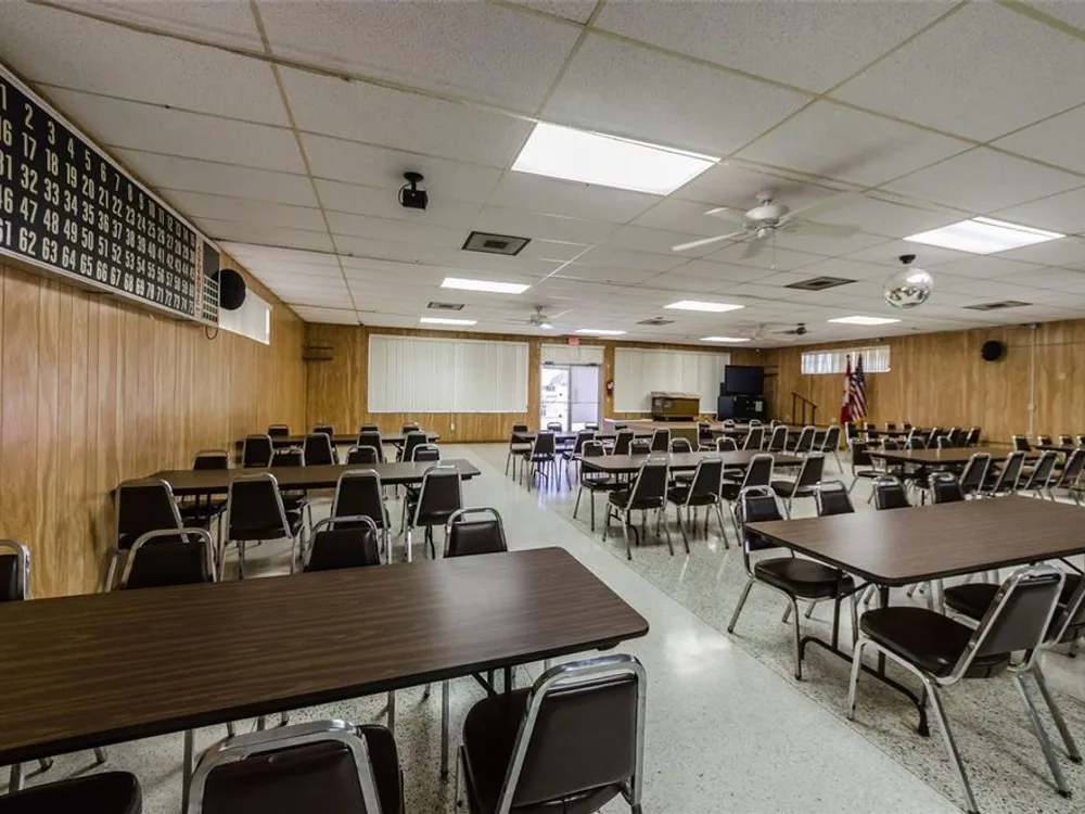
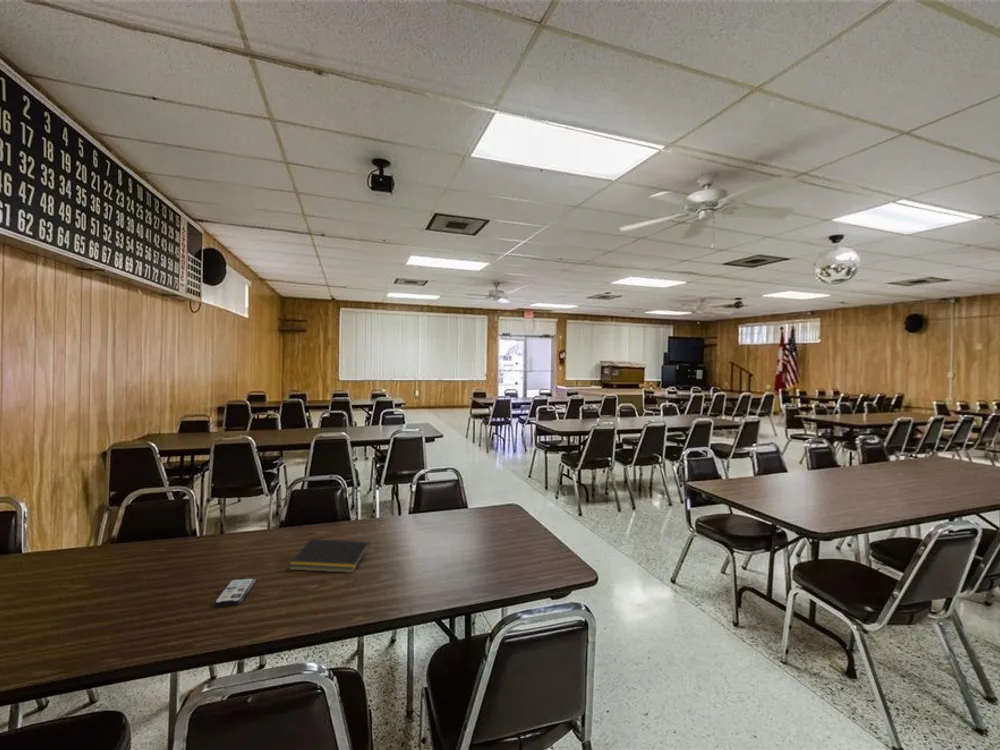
+ notepad [287,538,370,574]
+ phone case [212,577,256,607]
